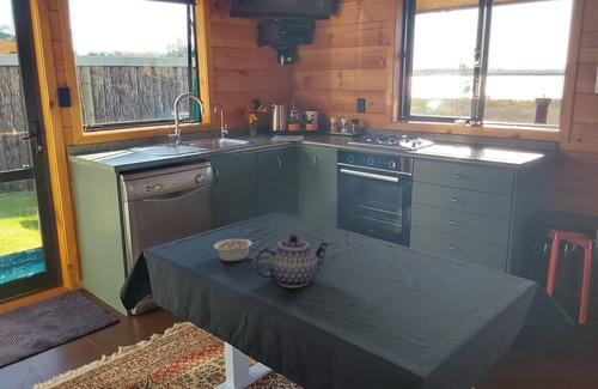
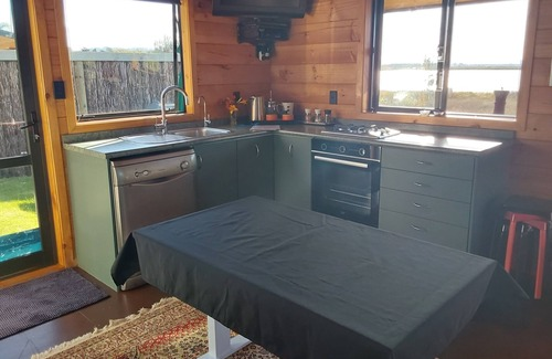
- teapot [252,233,331,288]
- legume [213,238,261,262]
